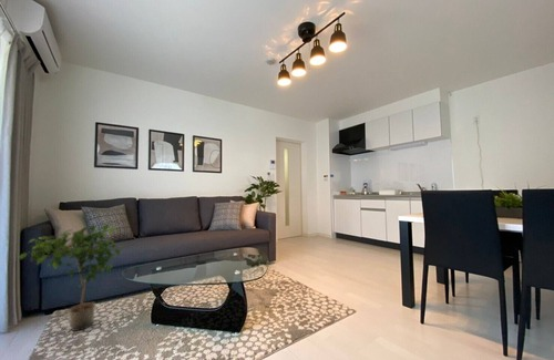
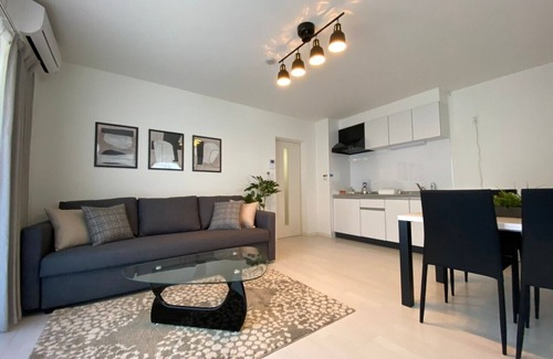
- potted plant [17,223,127,332]
